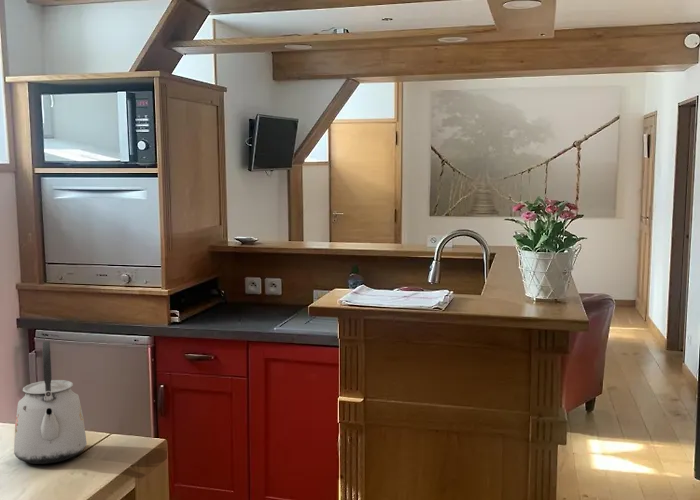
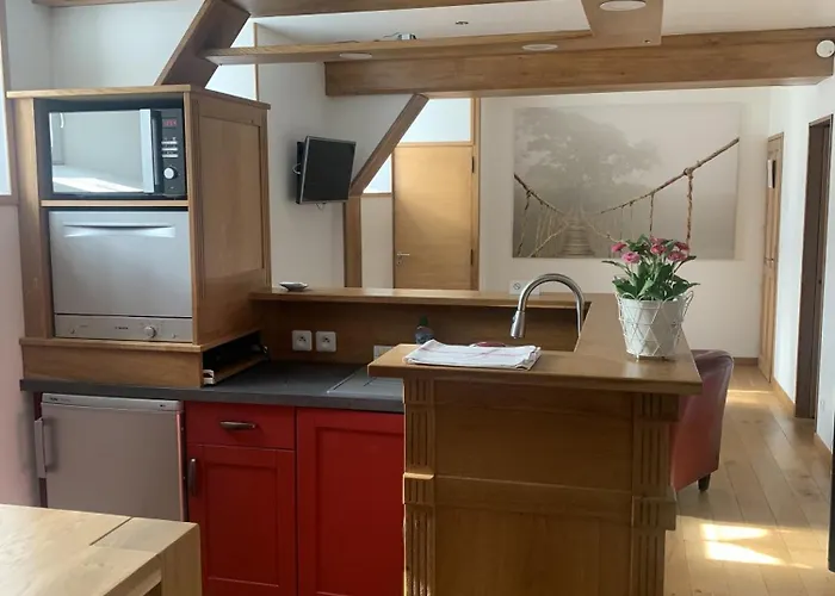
- kettle [13,340,88,465]
